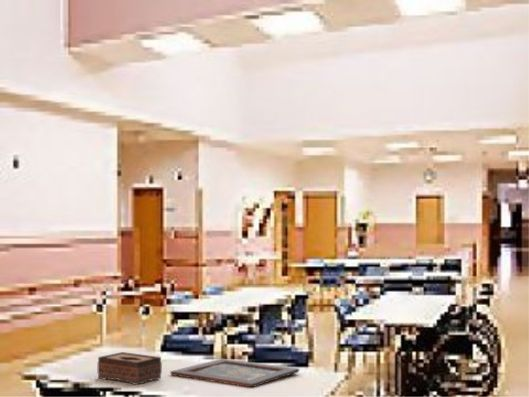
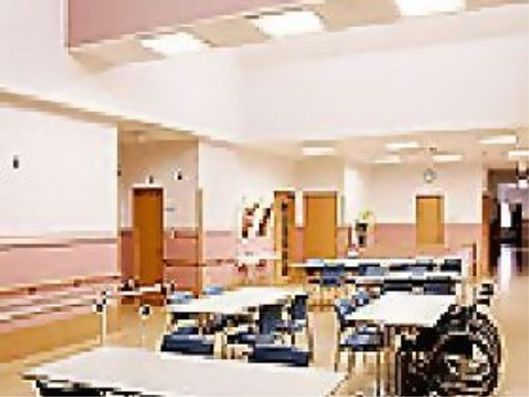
- tissue box [97,351,163,386]
- religious icon [169,358,300,388]
